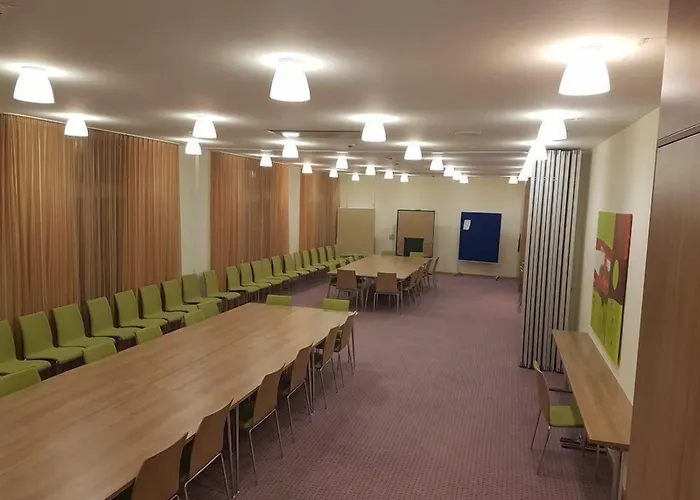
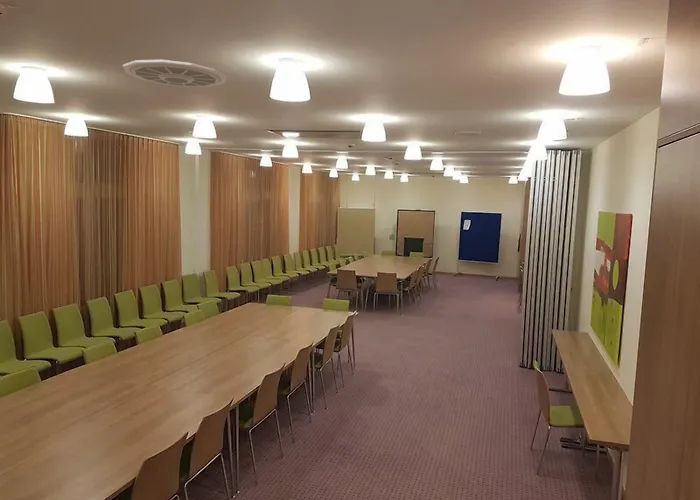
+ ceiling vent [122,59,228,88]
